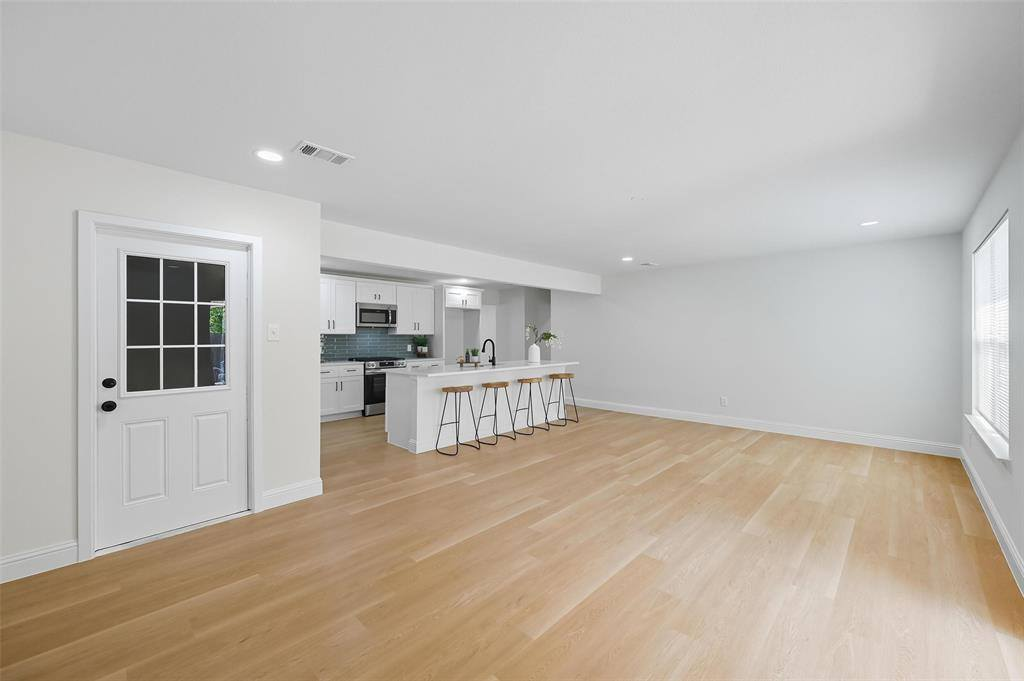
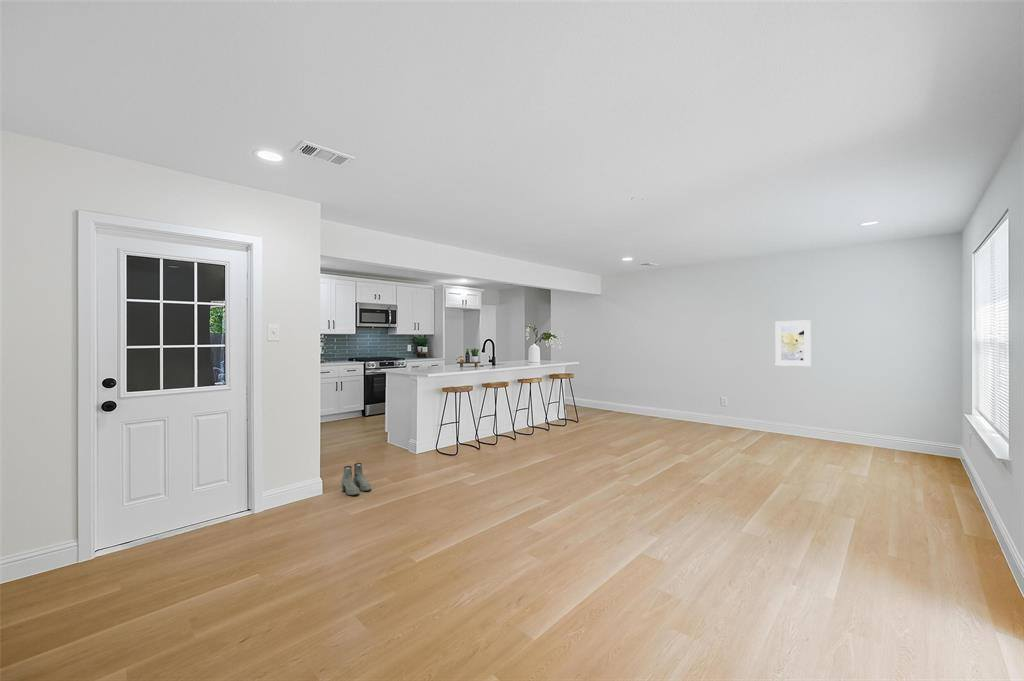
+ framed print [774,319,812,367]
+ boots [340,462,372,496]
